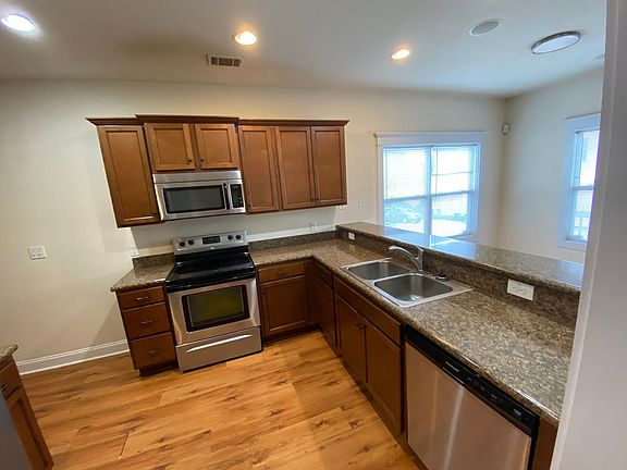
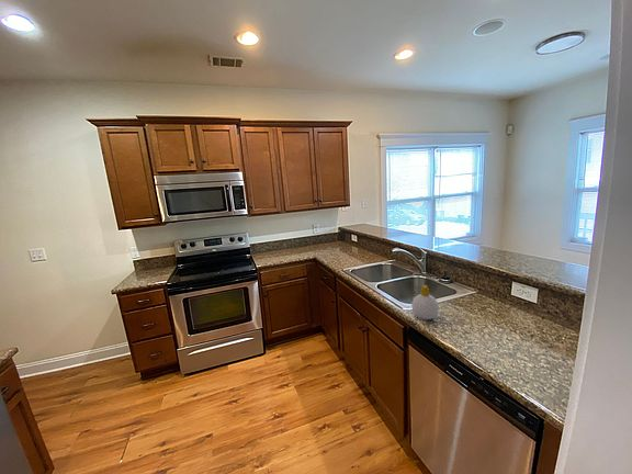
+ soap bottle [410,284,440,320]
